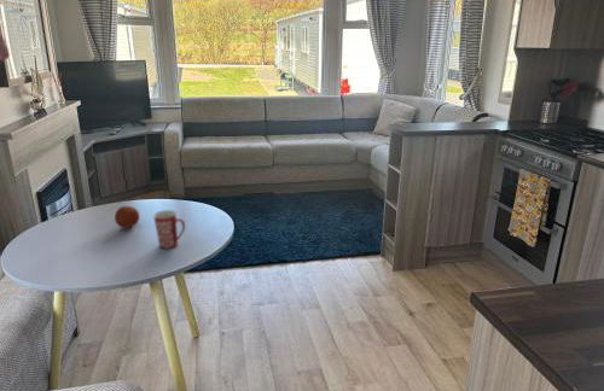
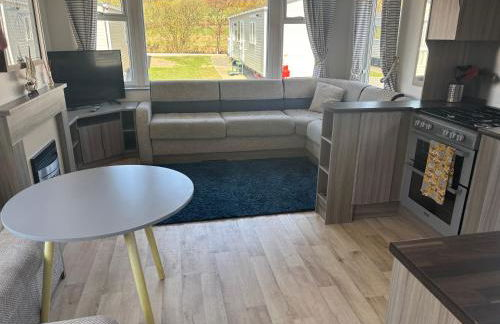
- fruit [114,205,140,229]
- mug [152,209,186,250]
